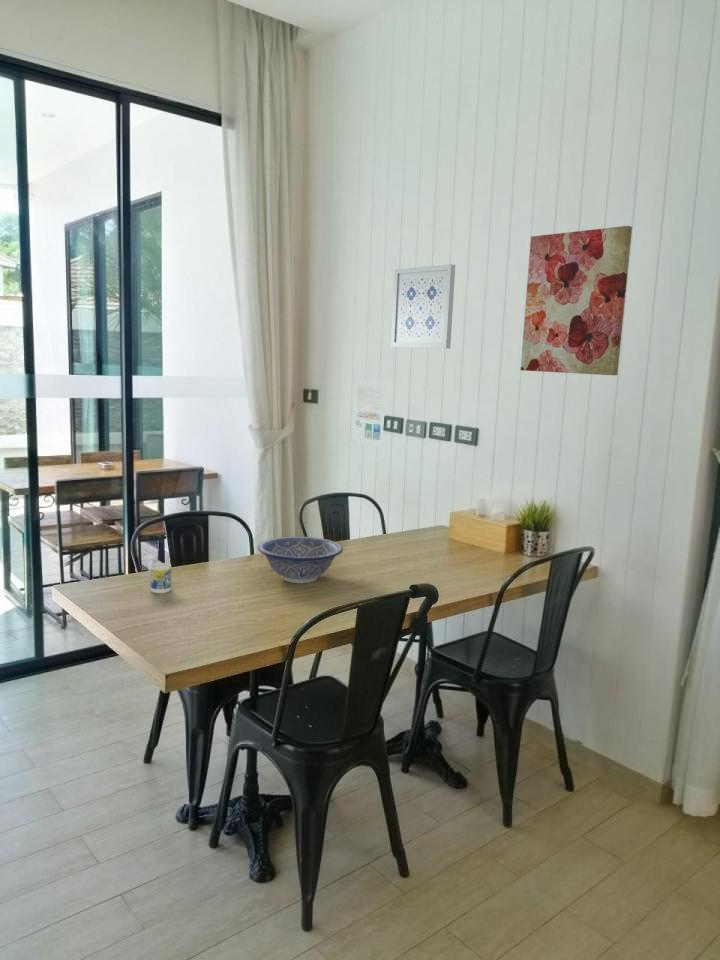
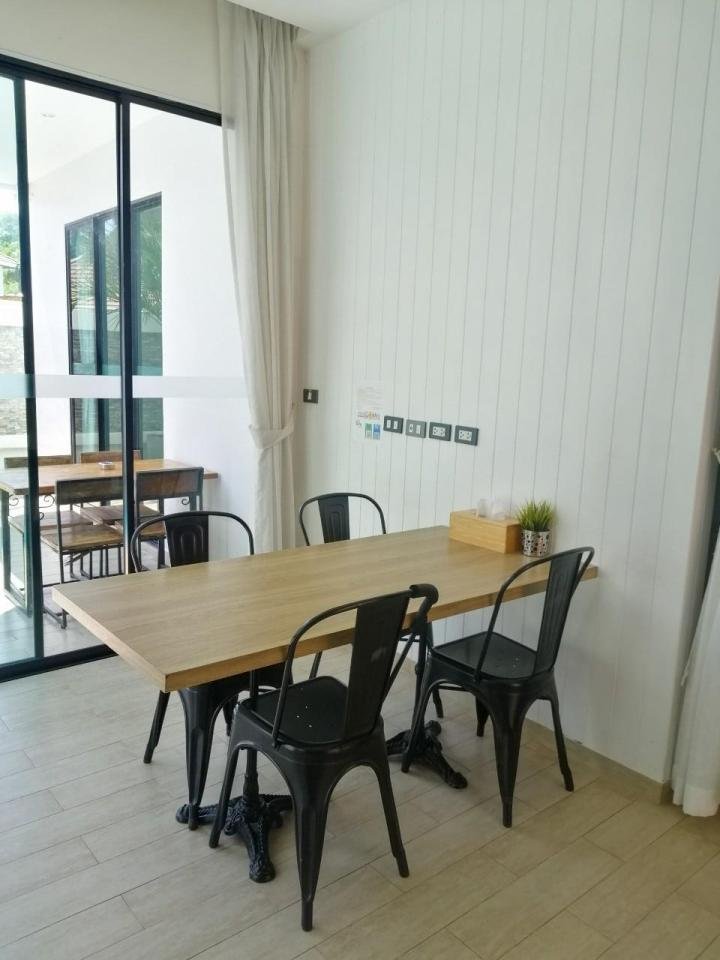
- wall art [520,225,633,376]
- cup [147,558,172,594]
- decorative bowl [256,536,344,584]
- wall art [390,263,456,350]
